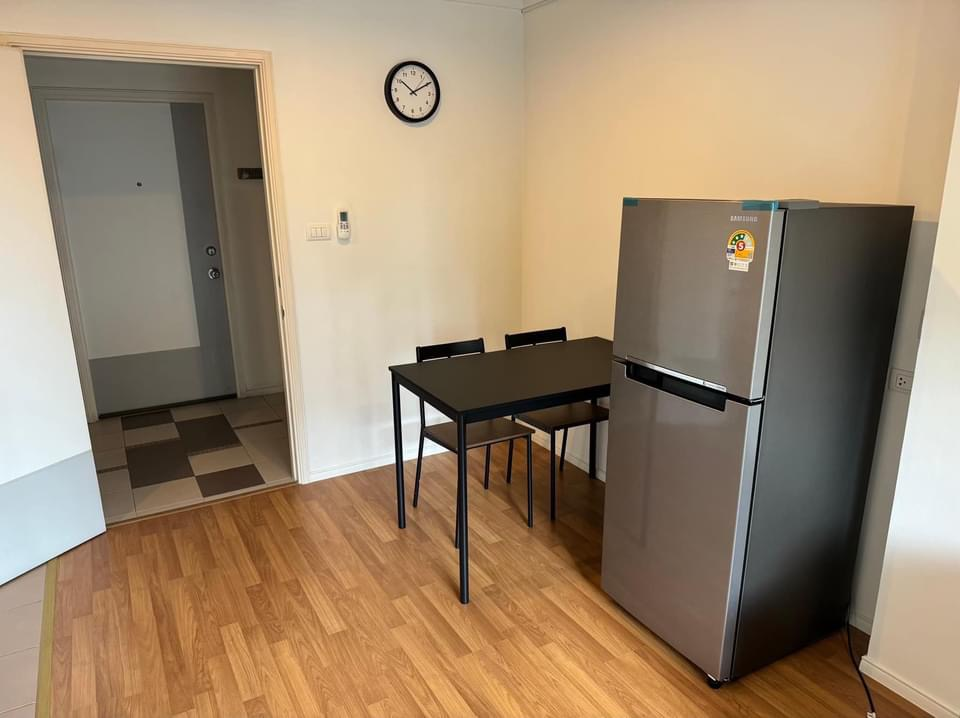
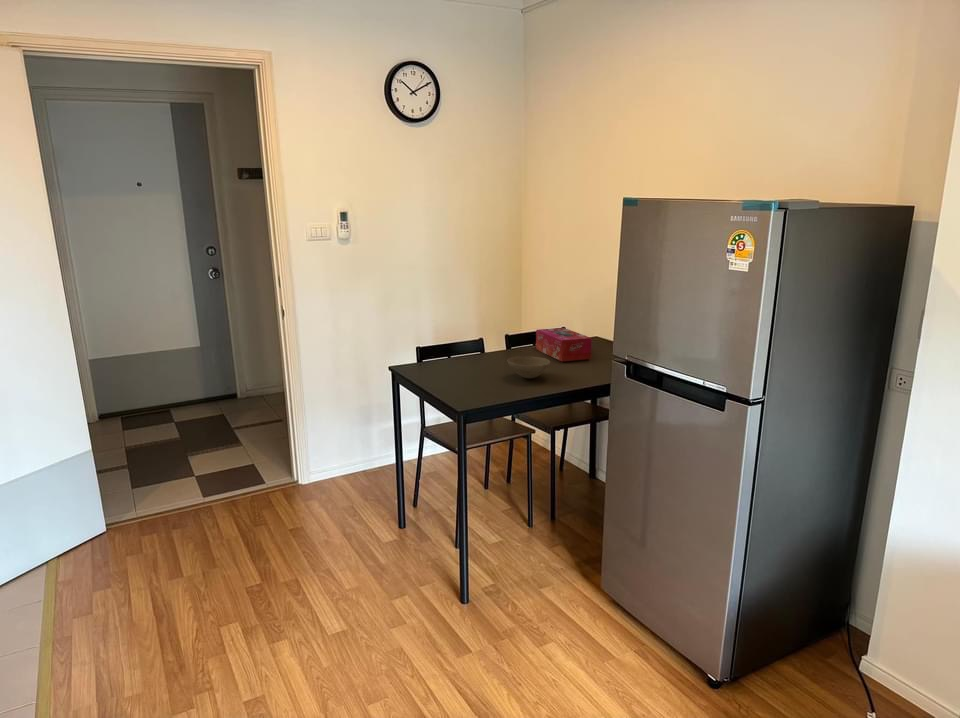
+ tissue box [535,327,593,362]
+ bowl [507,355,551,379]
